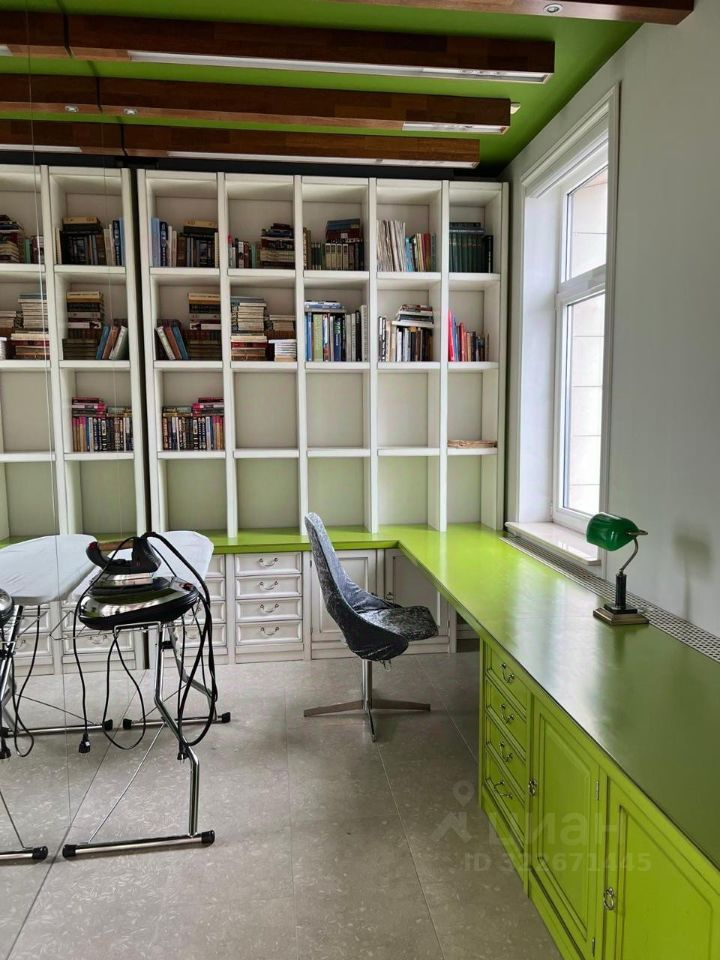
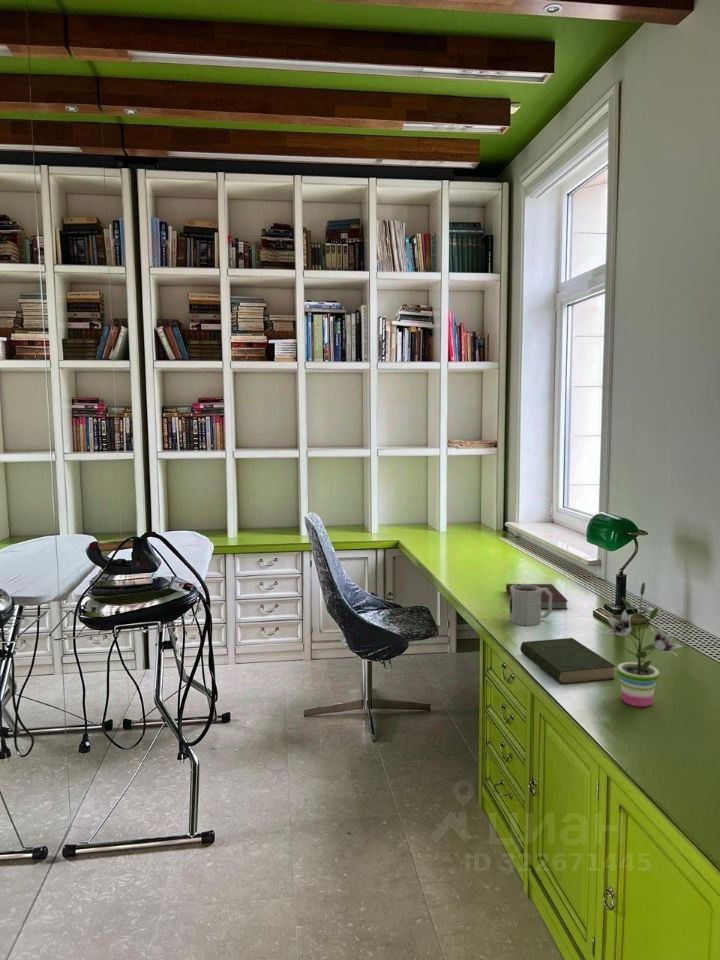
+ notebook [505,583,569,610]
+ book [519,637,616,685]
+ potted plant [601,582,683,708]
+ mug [509,583,553,627]
